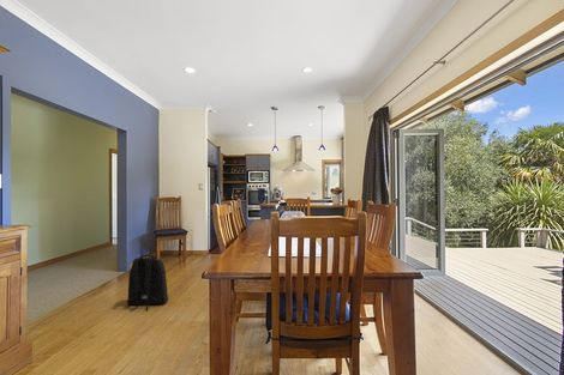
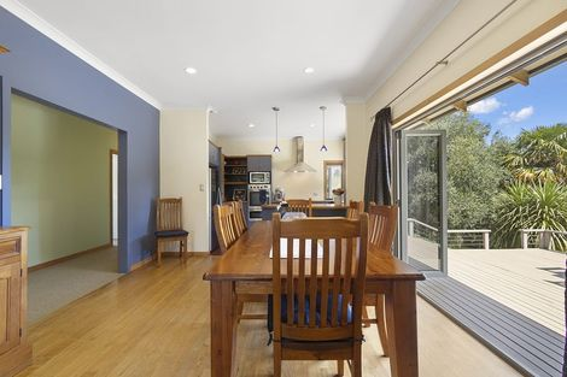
- backpack [126,254,169,312]
